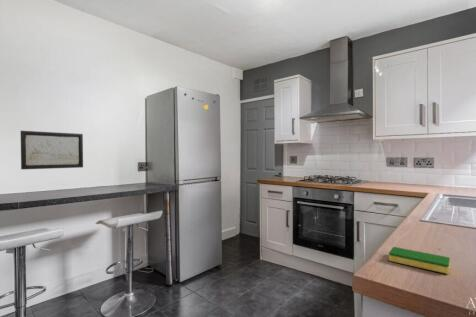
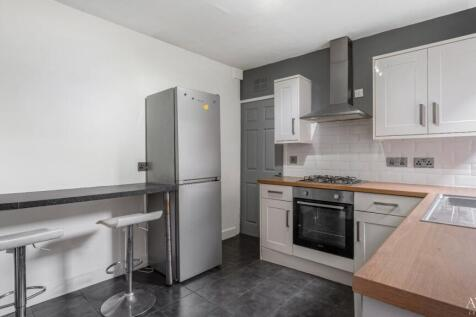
- dish sponge [388,246,451,275]
- wall art [20,130,84,170]
